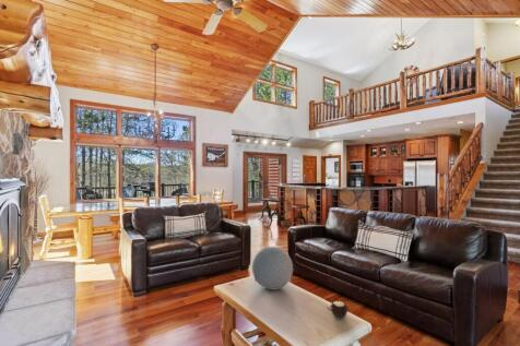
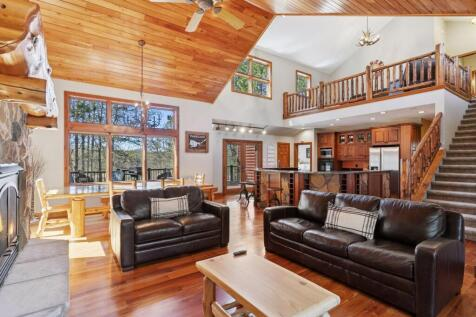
- candle [329,300,350,320]
- decorative orb [251,246,294,290]
